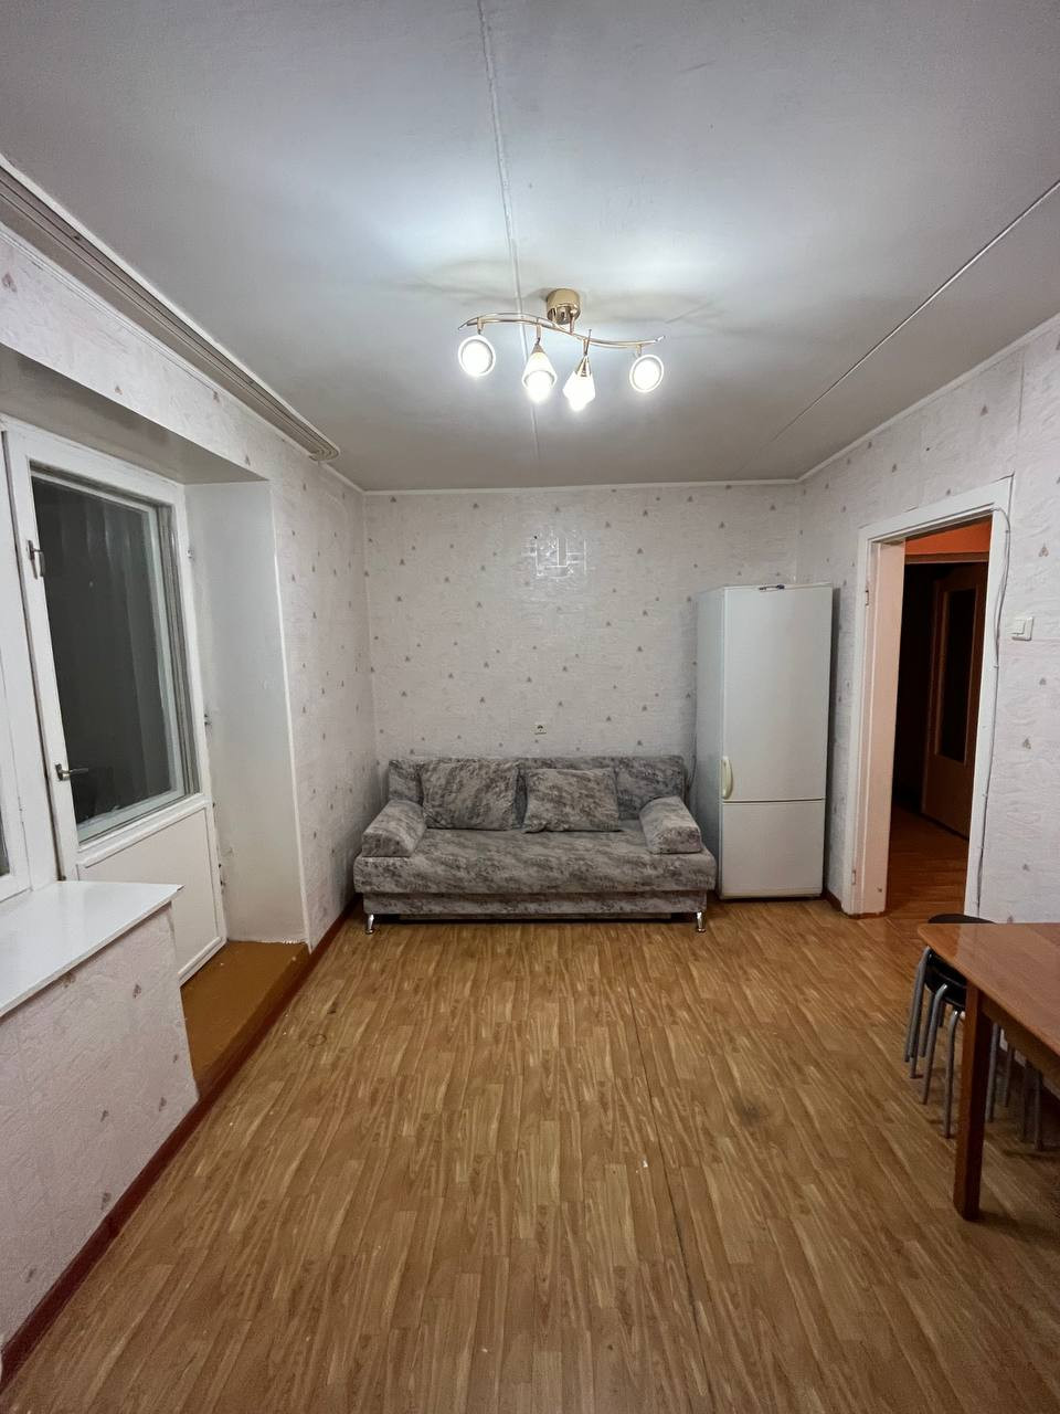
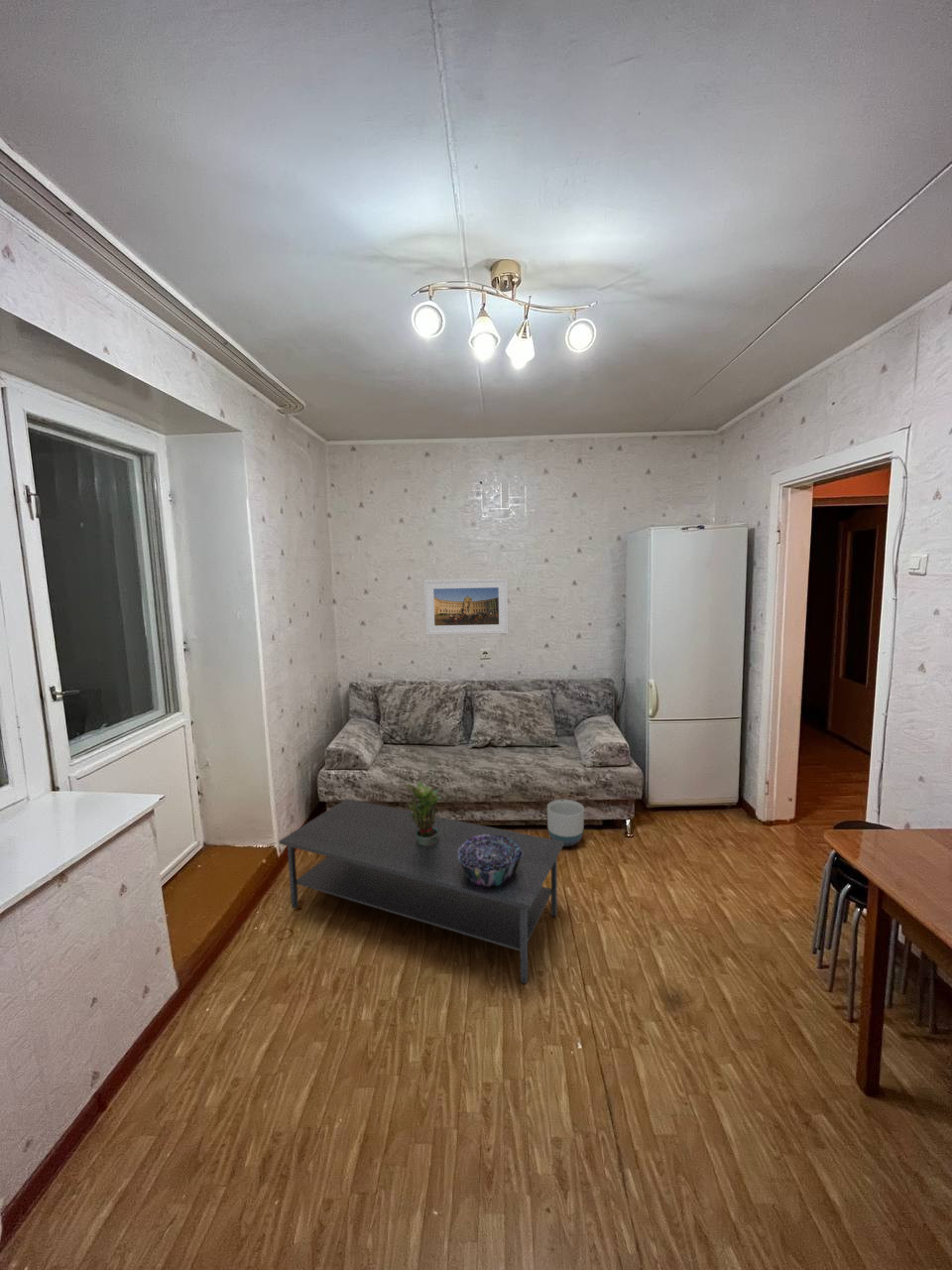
+ potted plant [401,779,442,845]
+ decorative bowl [458,834,523,887]
+ planter [546,799,585,847]
+ coffee table [278,798,564,985]
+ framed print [423,577,510,636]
